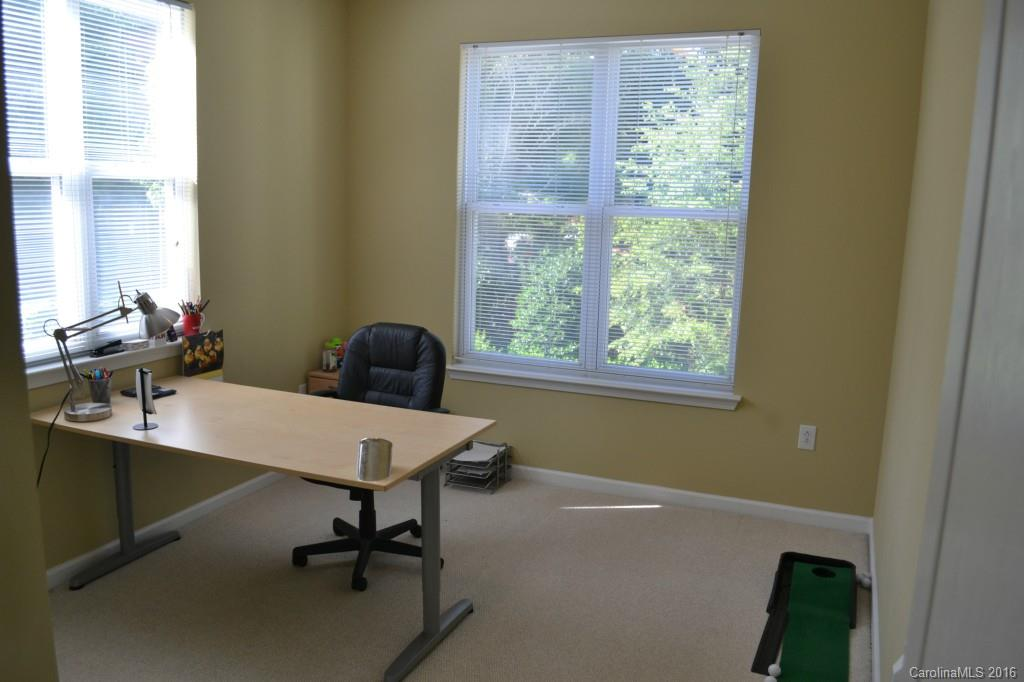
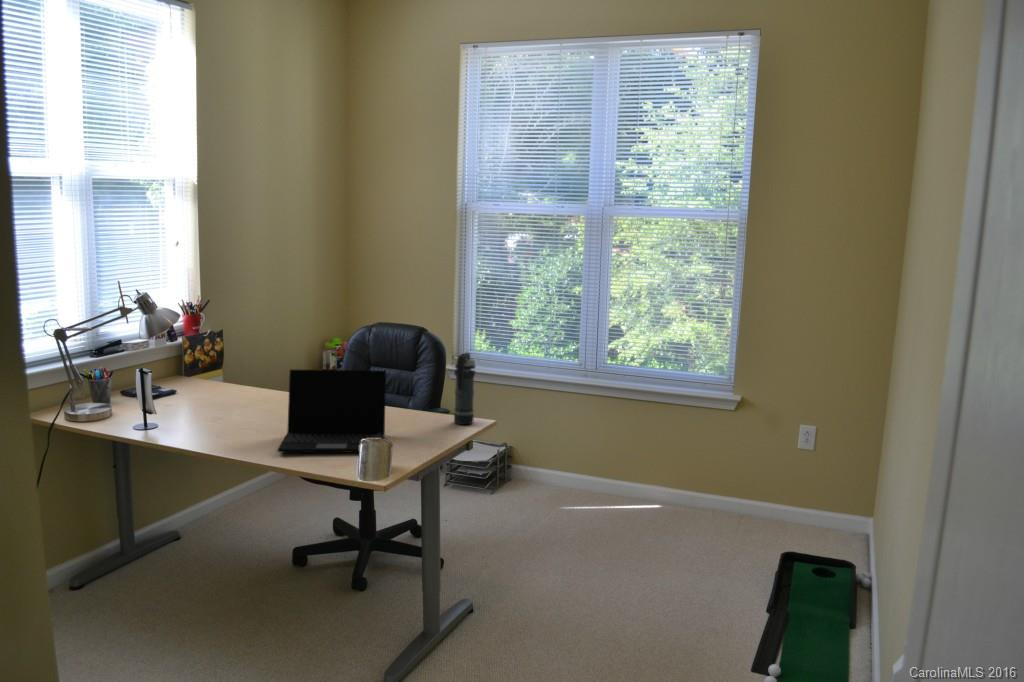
+ smoke grenade [453,352,477,425]
+ laptop [277,368,387,453]
